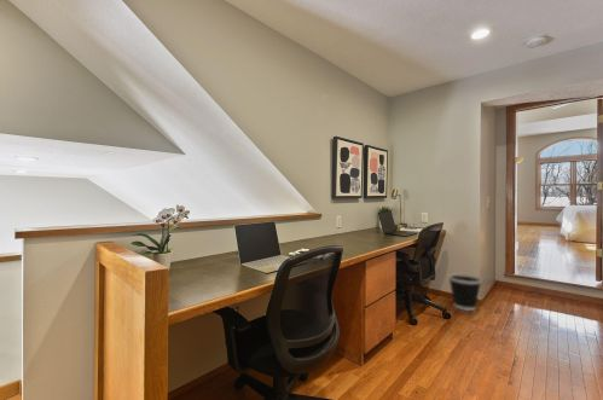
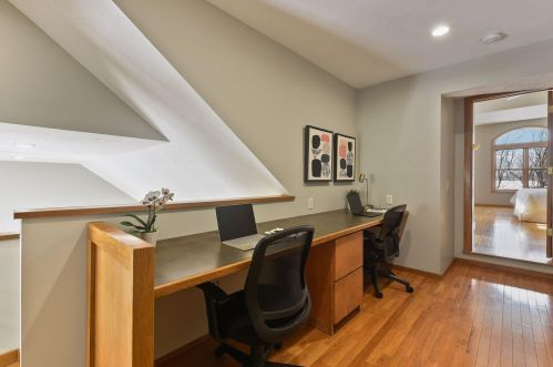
- wastebasket [447,273,483,312]
